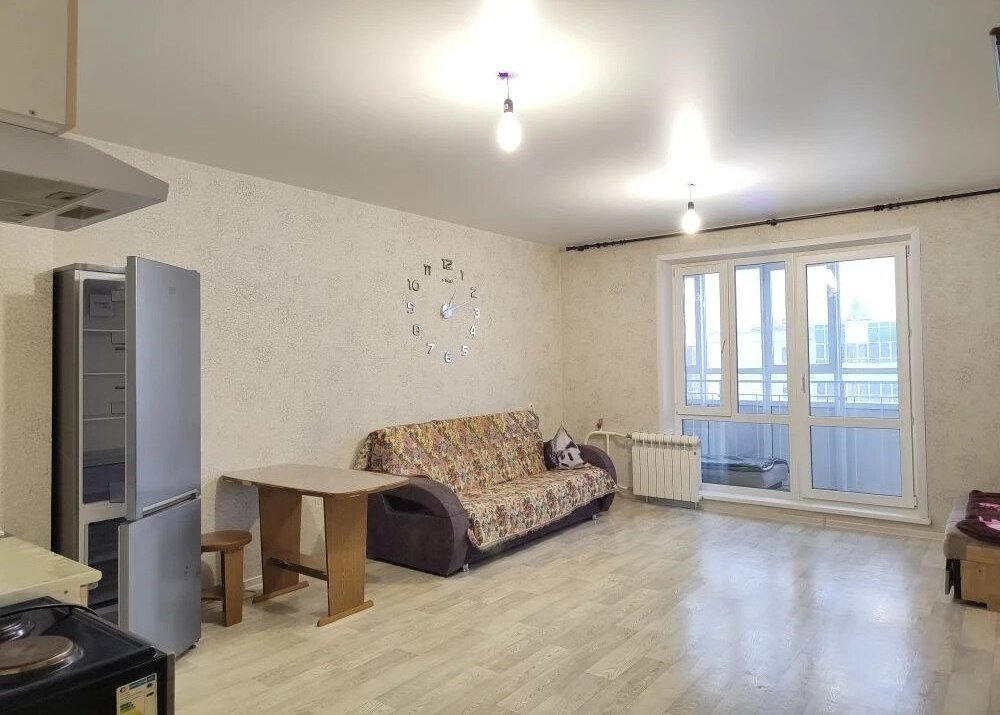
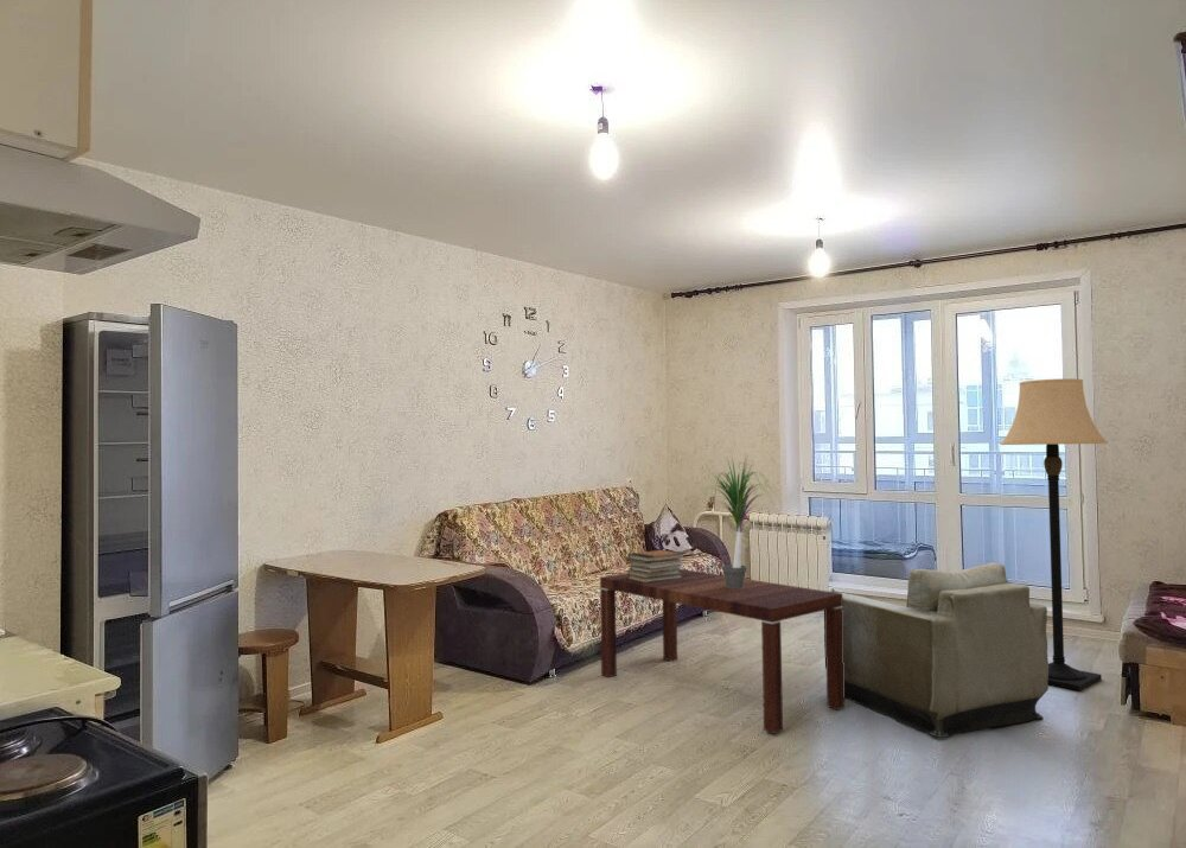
+ lamp [999,377,1109,691]
+ book stack [626,549,687,582]
+ potted plant [694,454,784,588]
+ coffee table [599,568,846,734]
+ armchair [823,561,1050,739]
